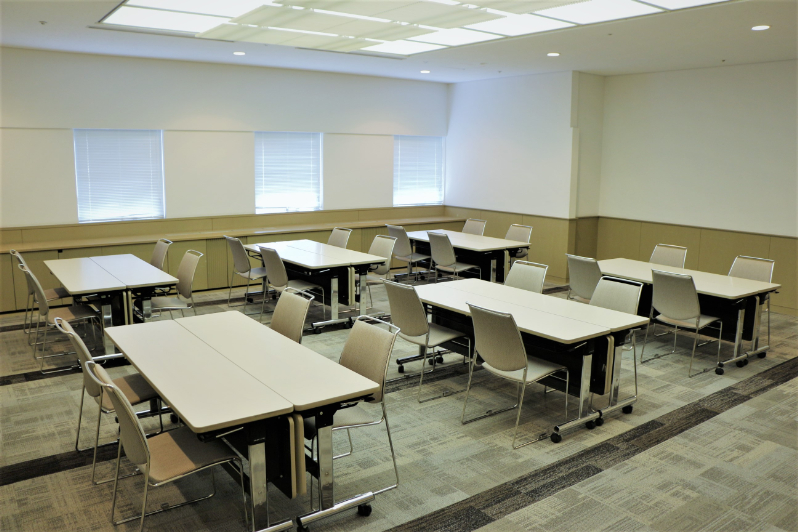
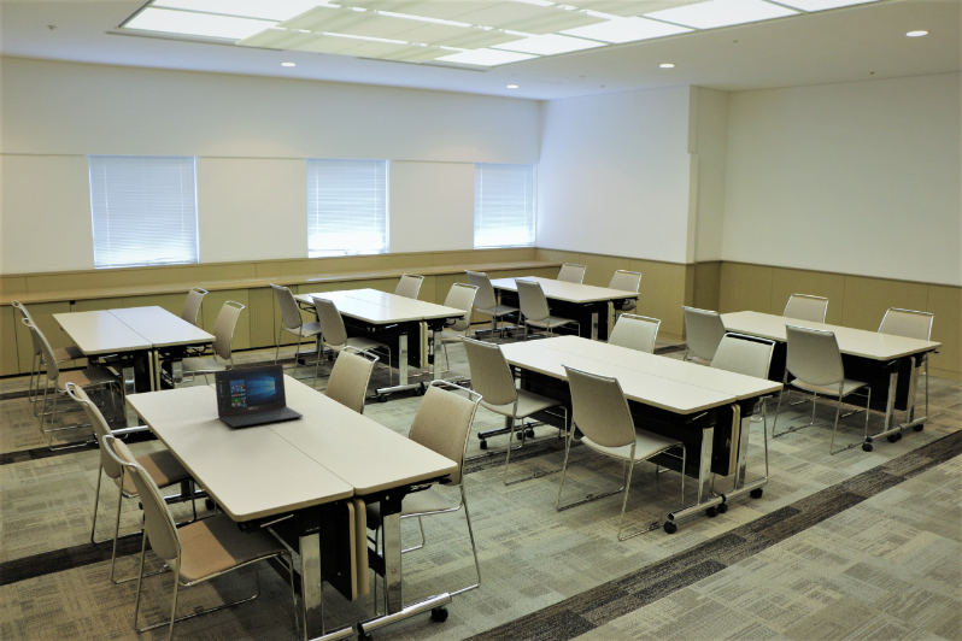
+ laptop [213,363,304,428]
